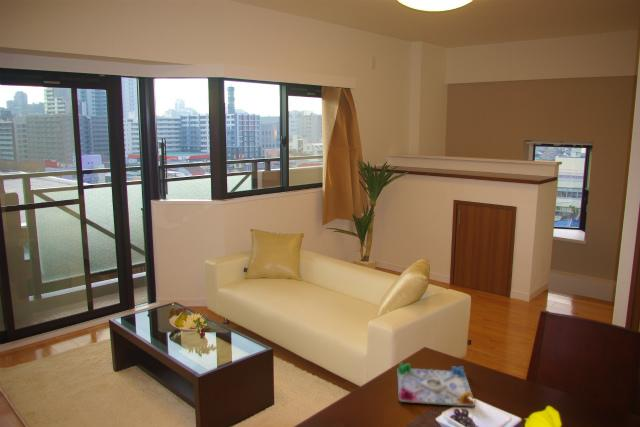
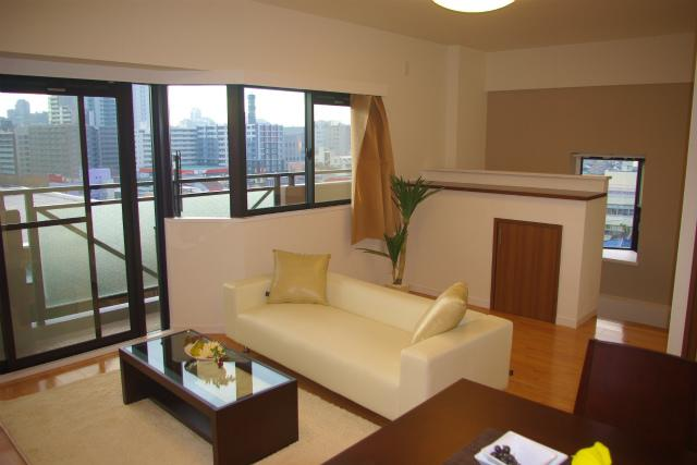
- board game [397,362,476,407]
